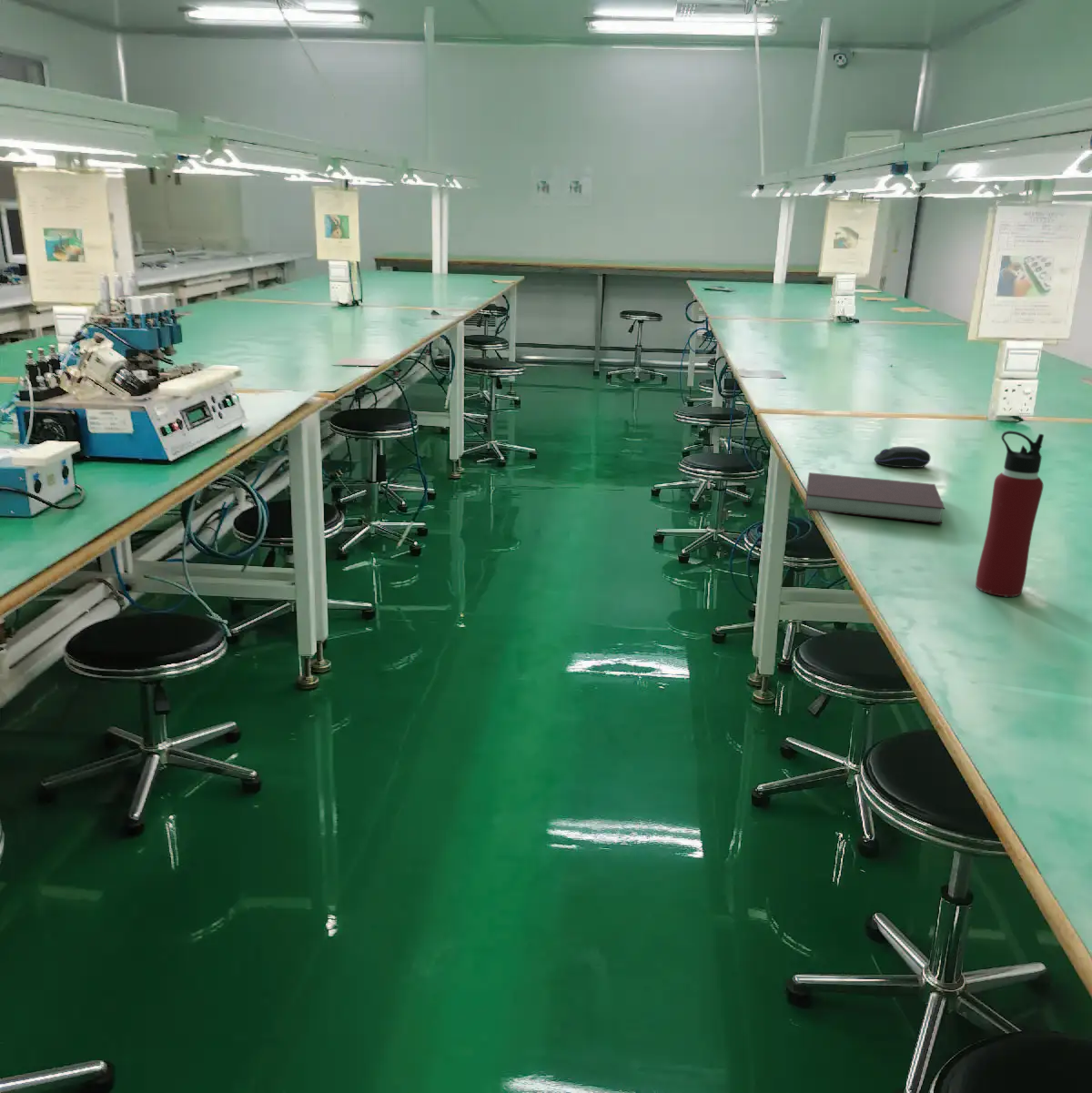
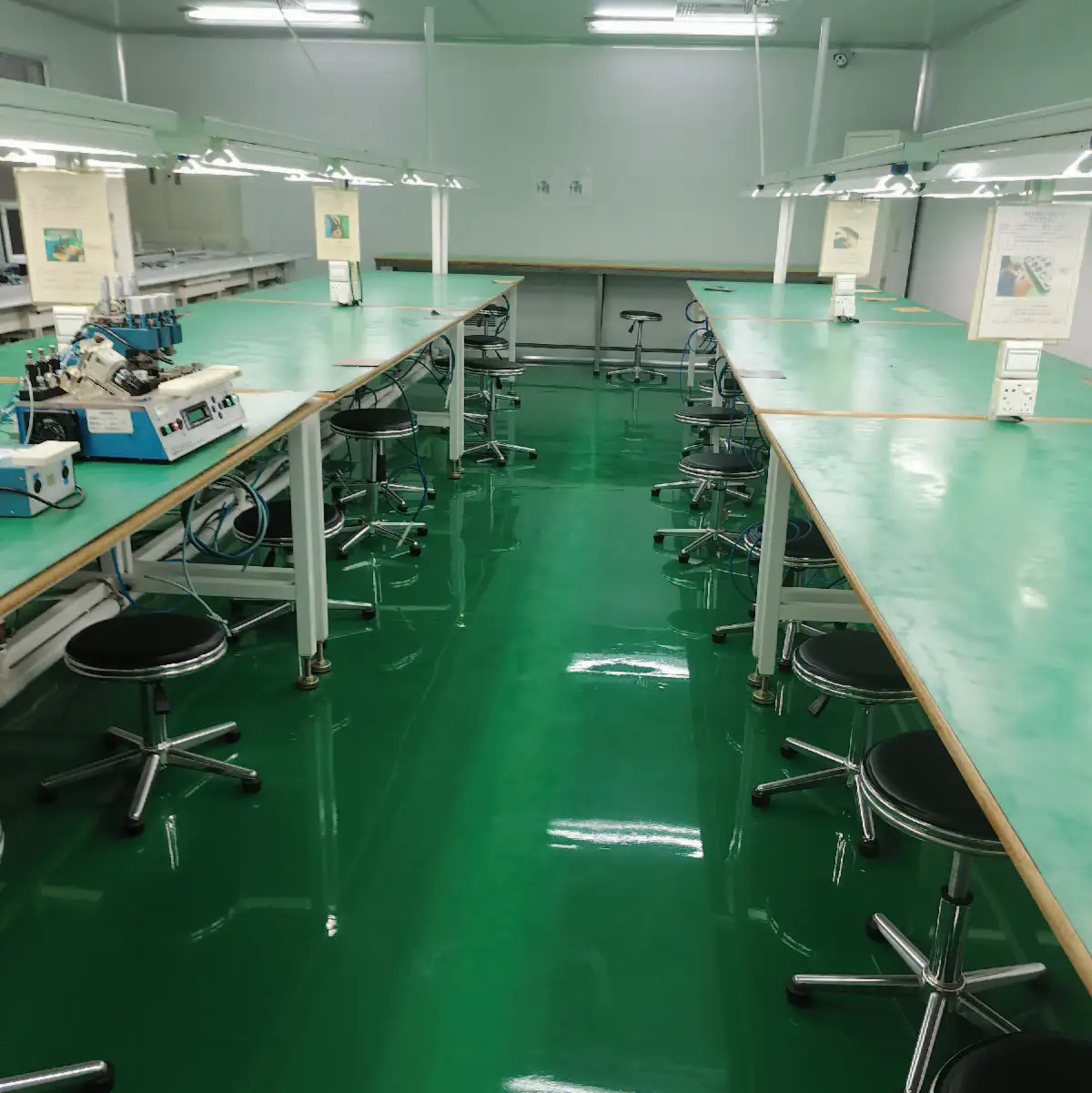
- notebook [804,471,945,524]
- water bottle [975,430,1045,597]
- computer mouse [874,446,931,469]
